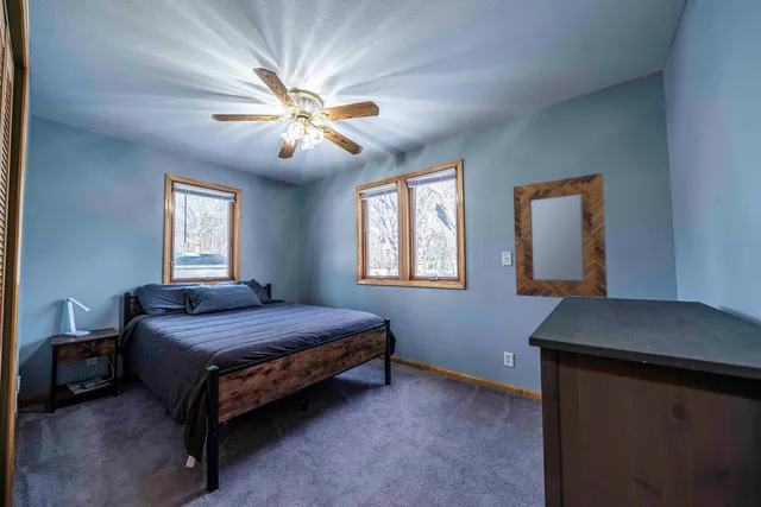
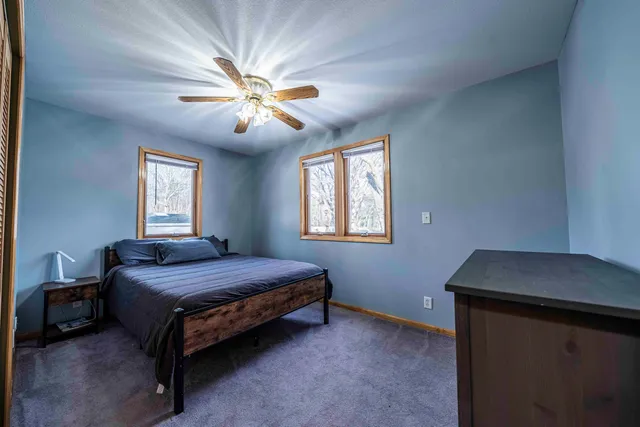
- home mirror [512,172,609,299]
